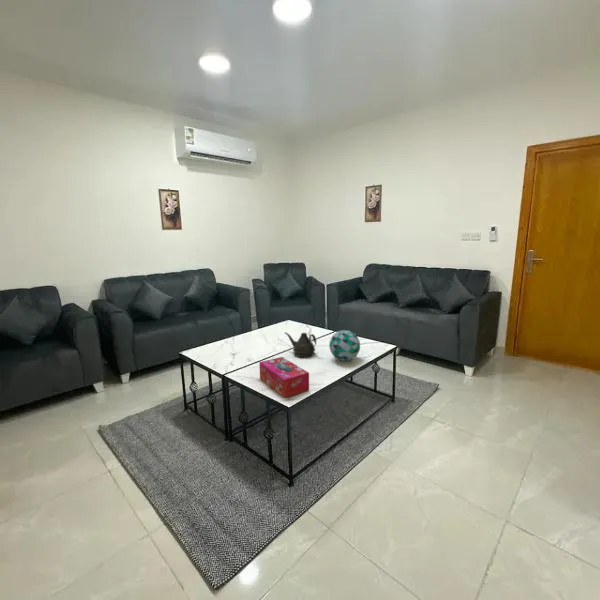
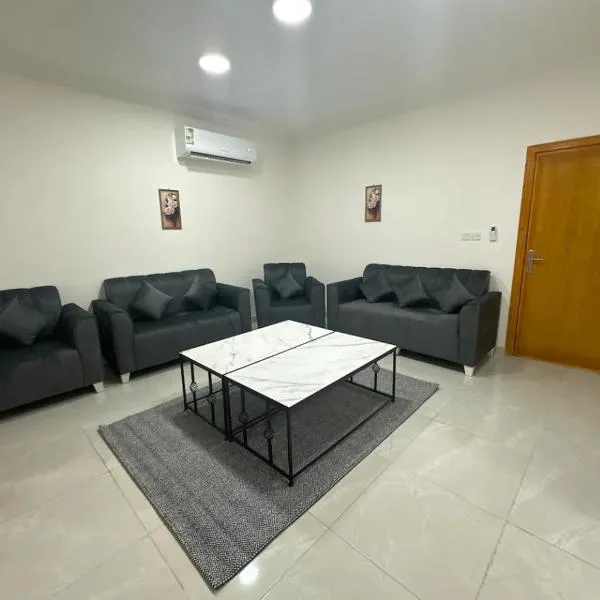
- decorative ball [328,329,361,362]
- tissue box [258,356,310,399]
- teapot [284,331,317,358]
